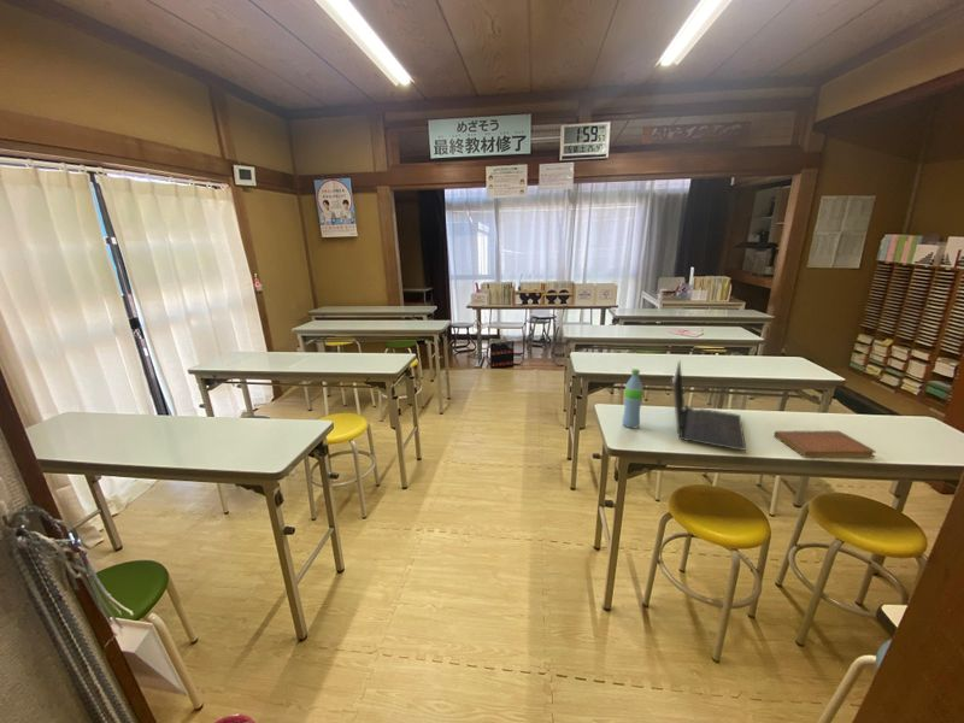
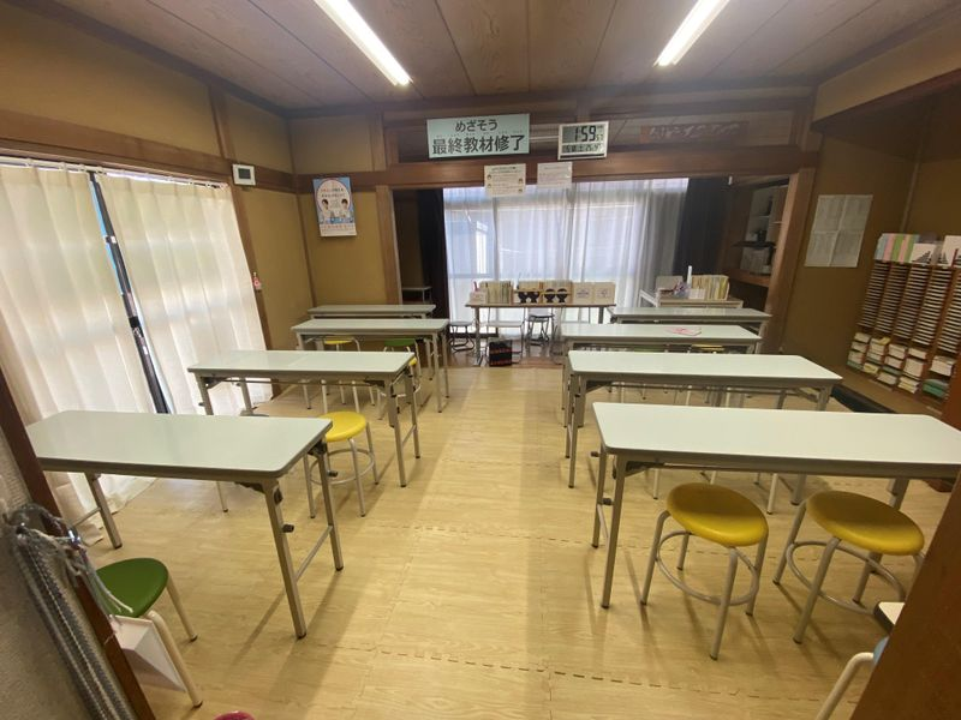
- notebook [772,430,877,459]
- water bottle [622,368,645,429]
- laptop computer [671,359,747,452]
